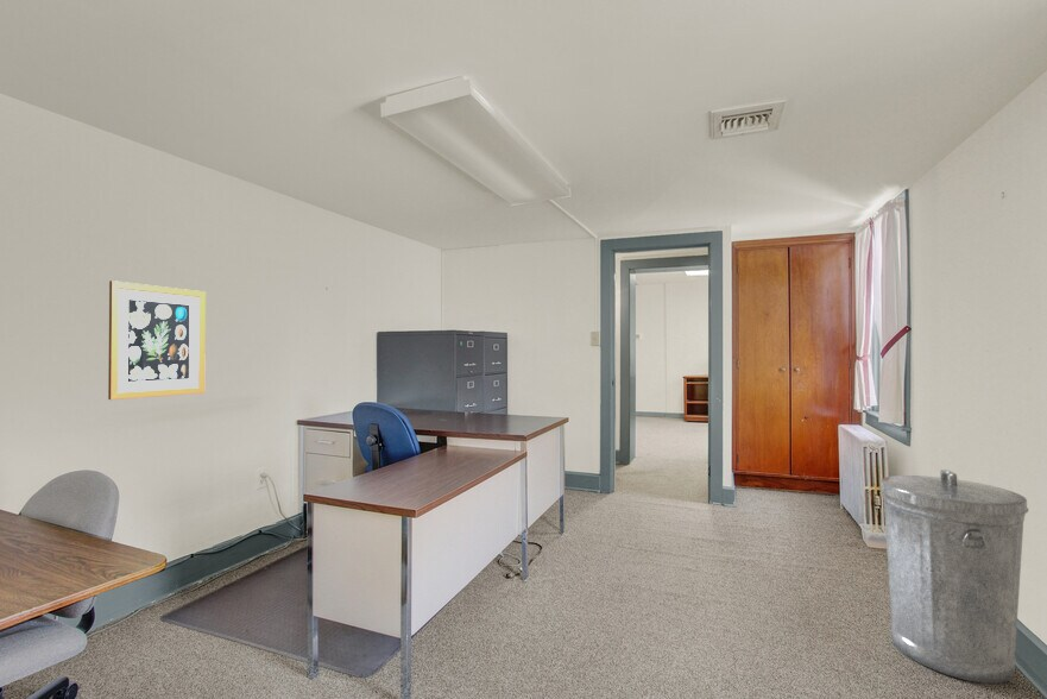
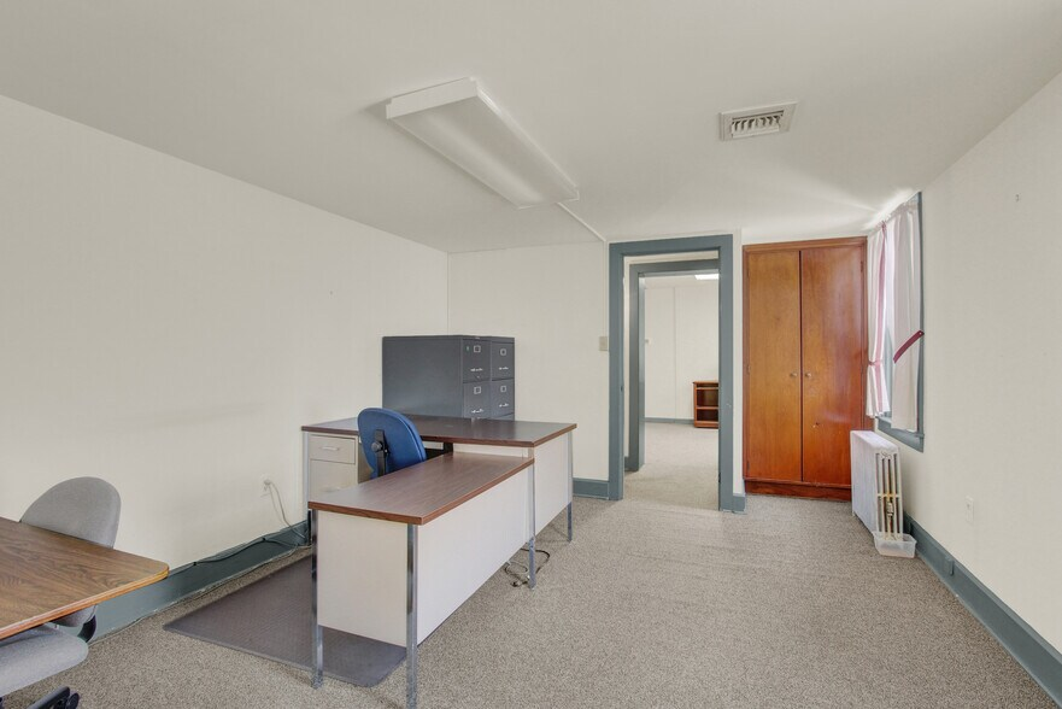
- wall art [107,279,207,401]
- trash can [878,468,1029,685]
